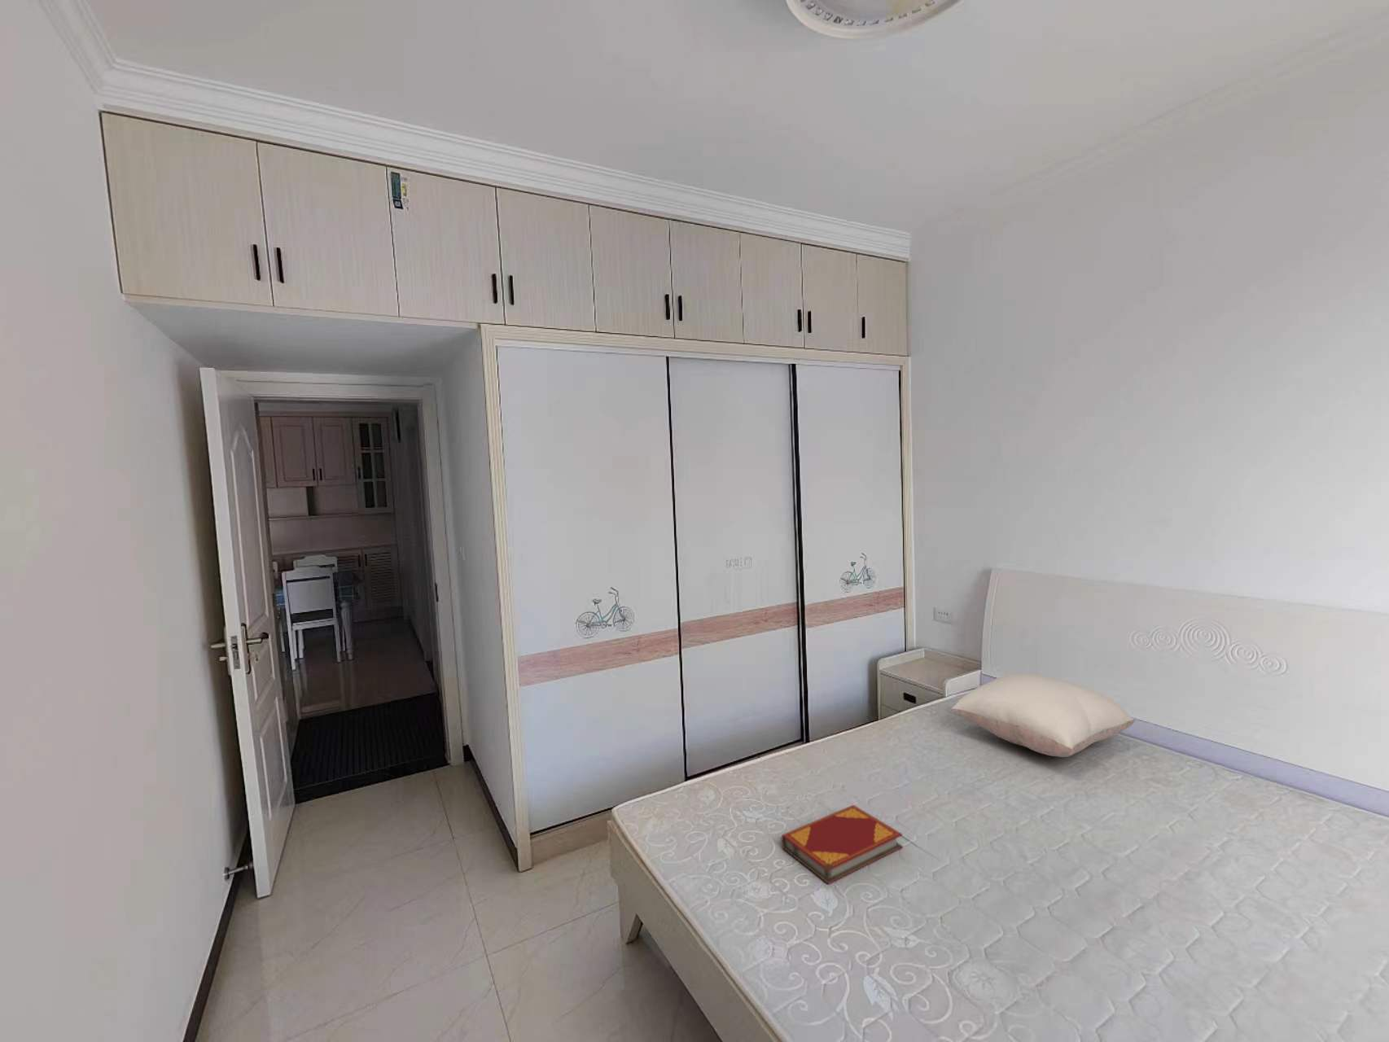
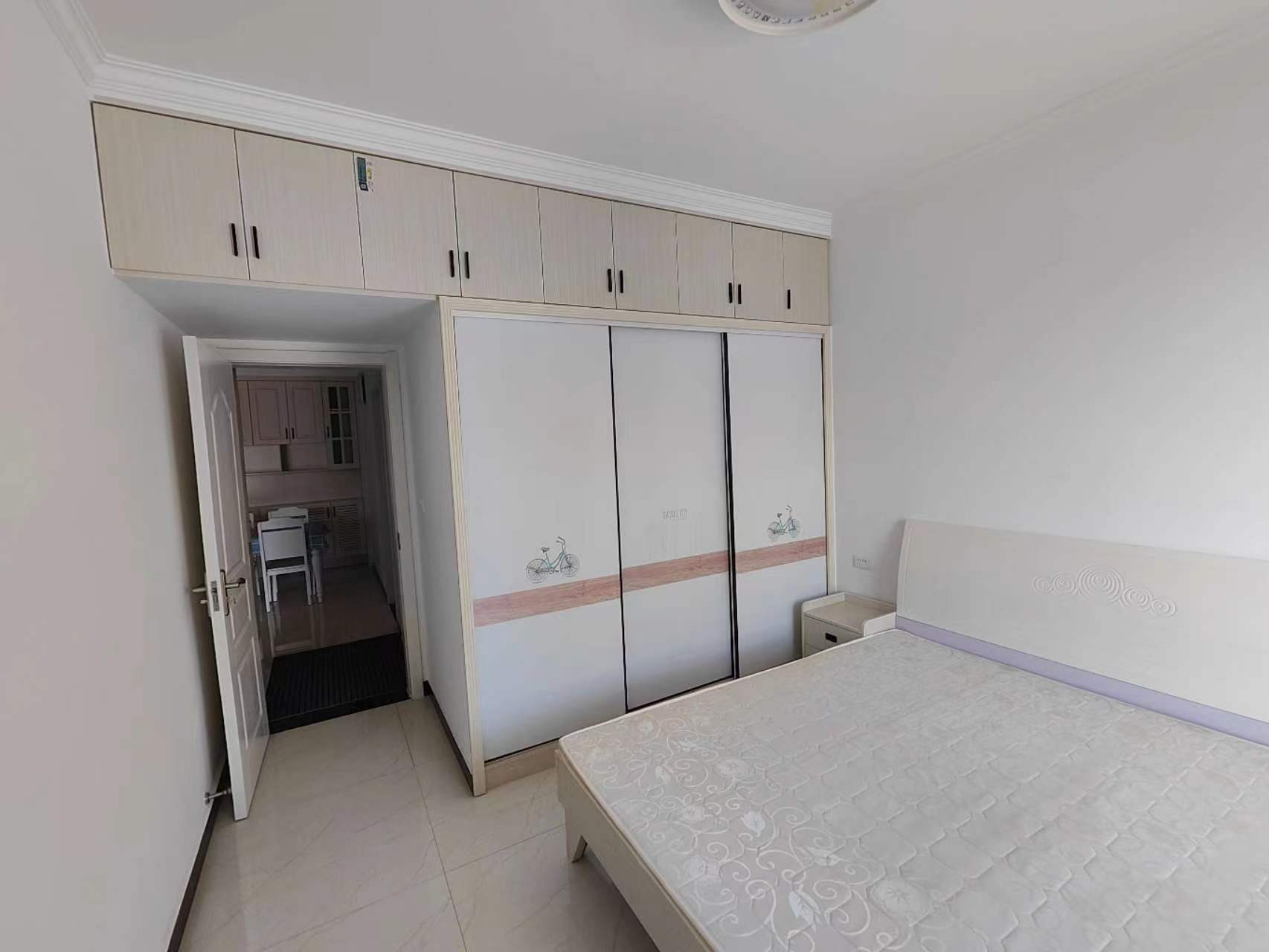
- hardback book [780,804,903,884]
- pillow [950,672,1136,757]
